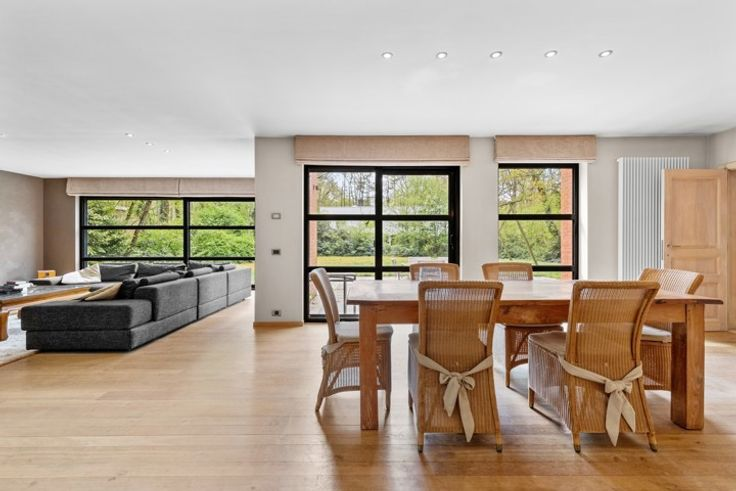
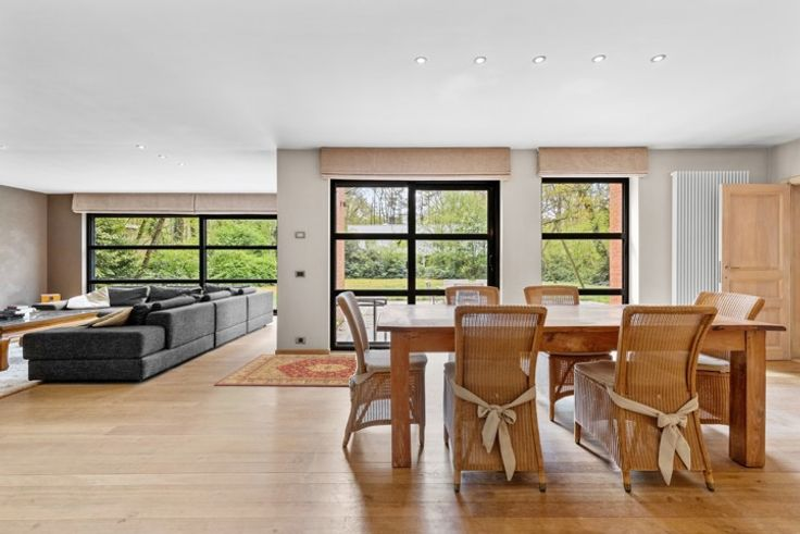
+ rug [213,353,358,387]
